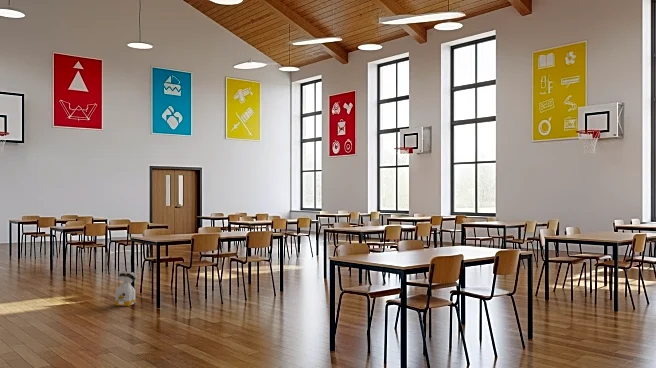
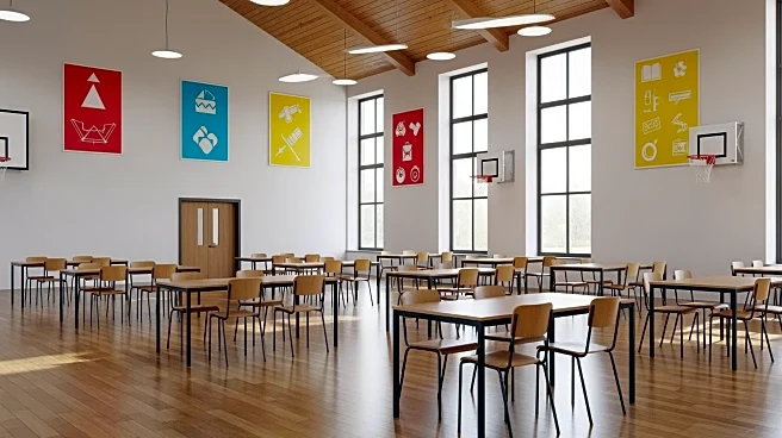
- bag [114,269,138,307]
